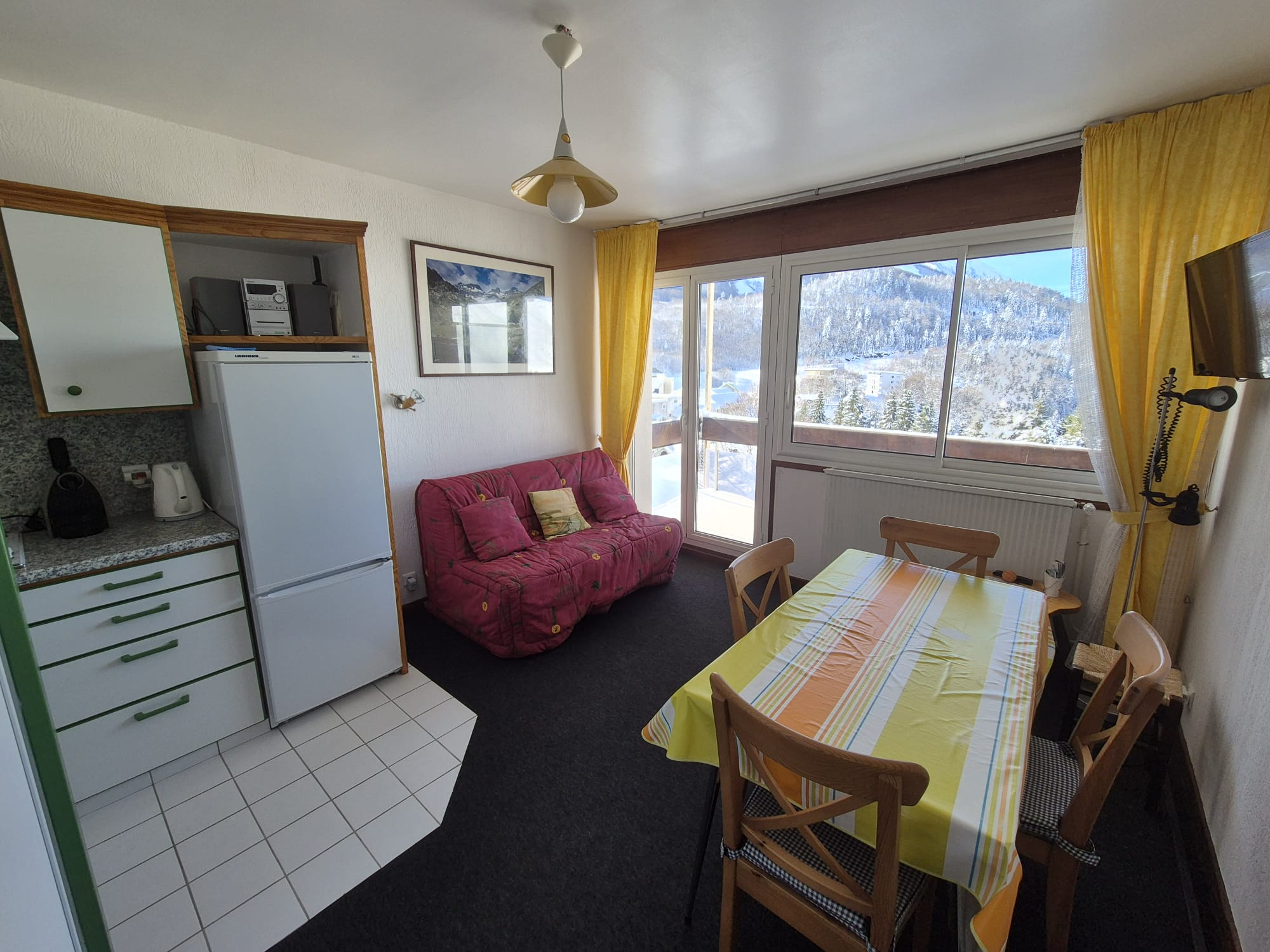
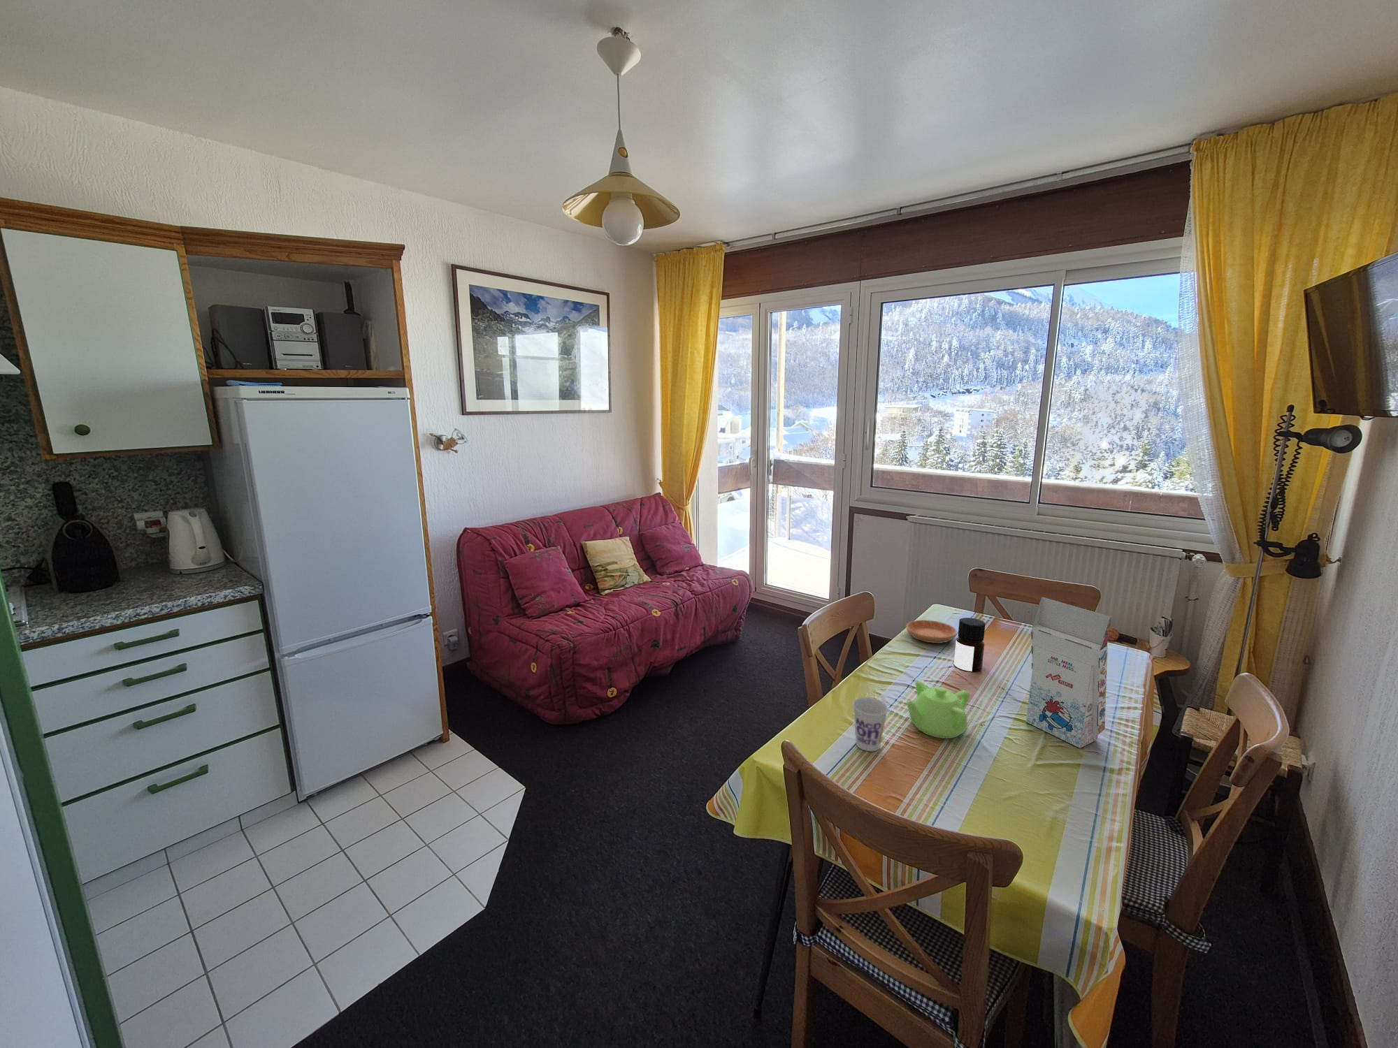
+ saucer [905,619,958,644]
+ bottle [953,616,986,673]
+ teapot [906,680,970,739]
+ gift box [1026,597,1112,749]
+ cup [852,697,889,752]
